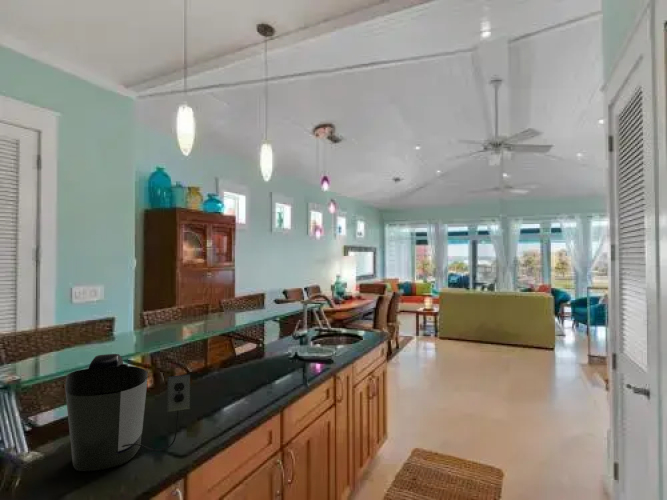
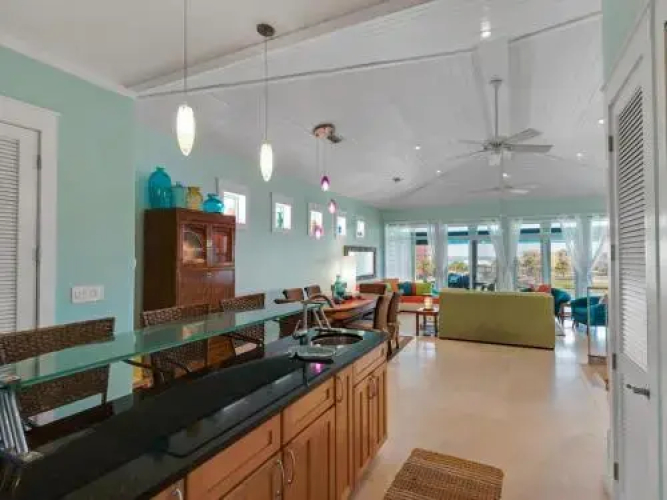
- coffee maker [64,353,191,472]
